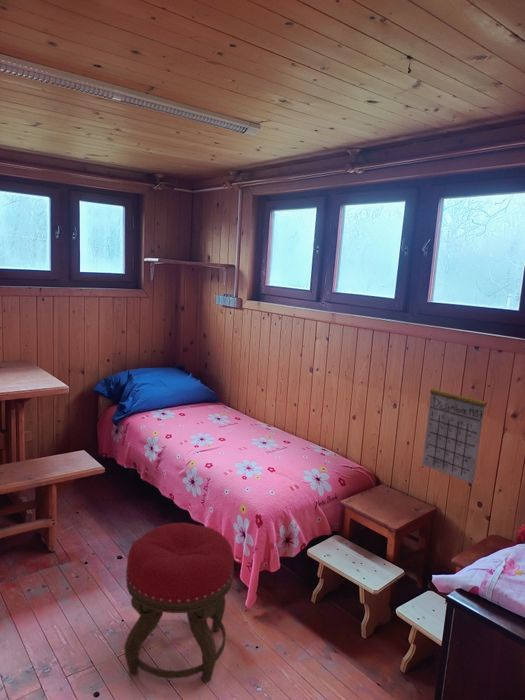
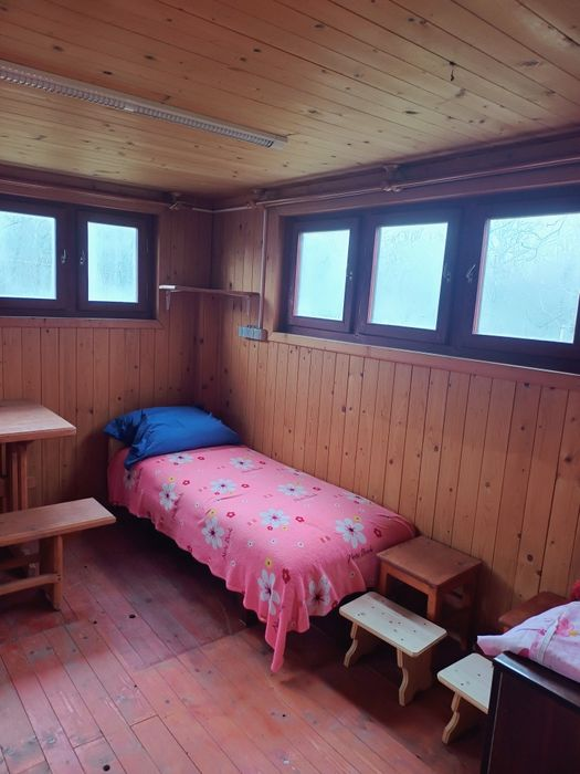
- stool [123,522,235,684]
- calendar [421,375,488,485]
